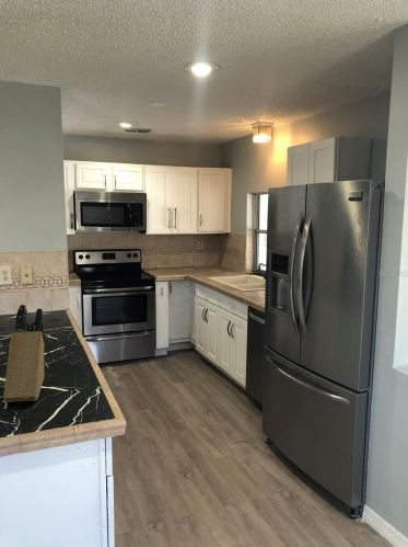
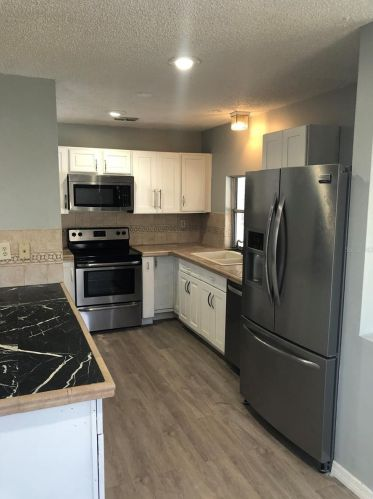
- knife block [2,304,46,403]
